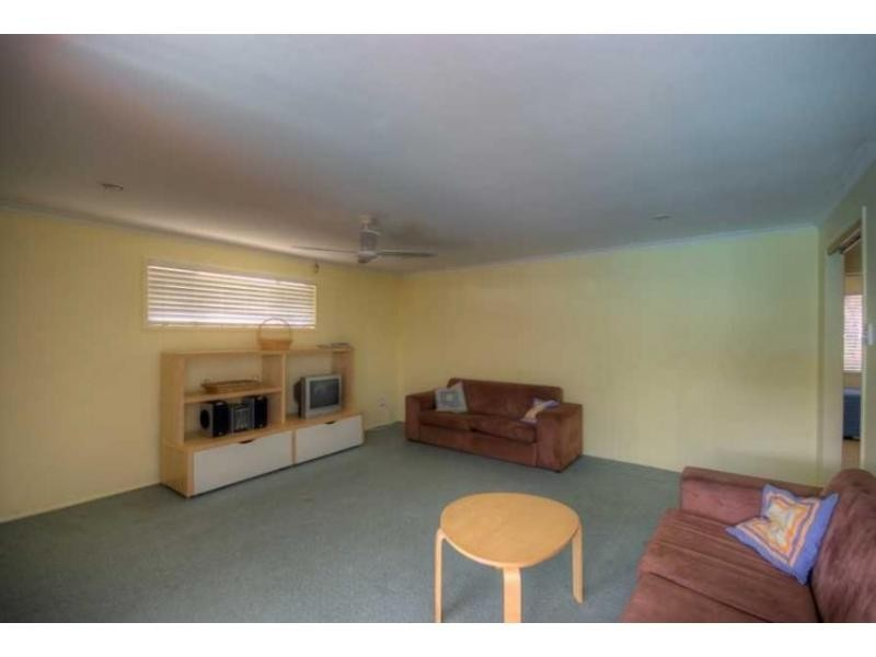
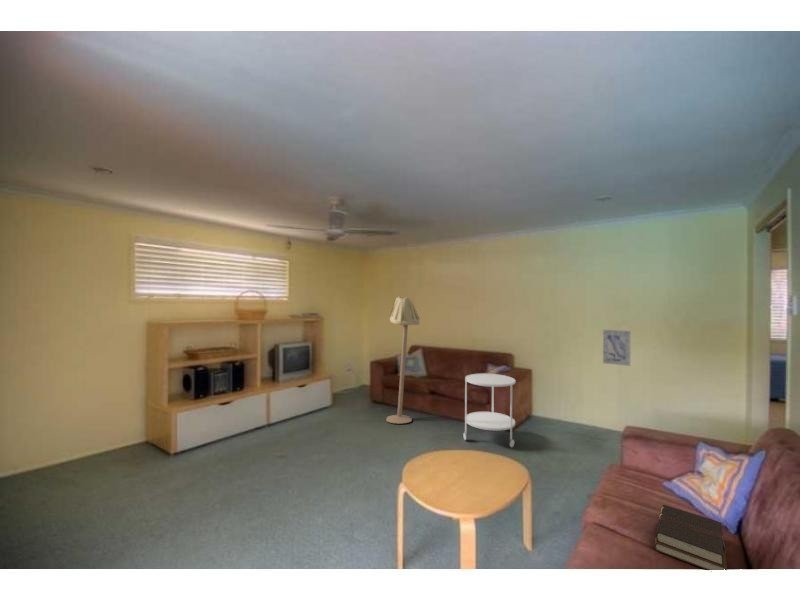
+ wall art [602,329,632,367]
+ floor lamp [385,295,421,425]
+ side table [462,372,517,448]
+ bible [654,504,728,571]
